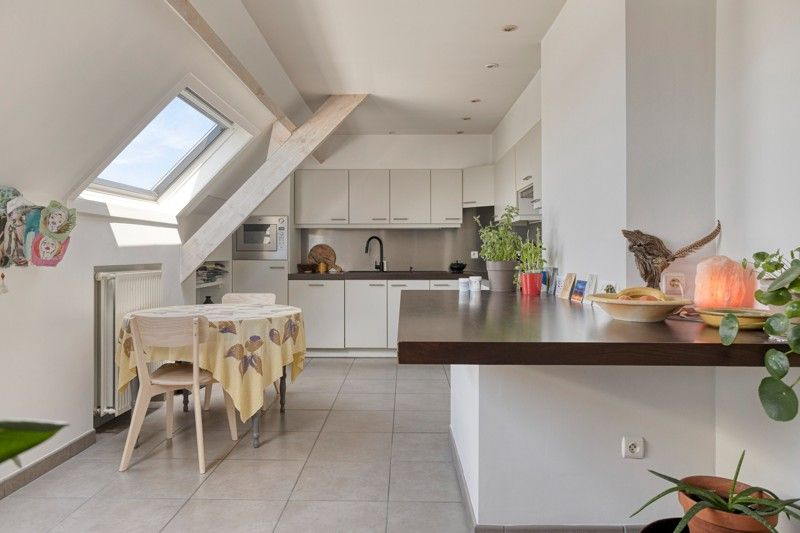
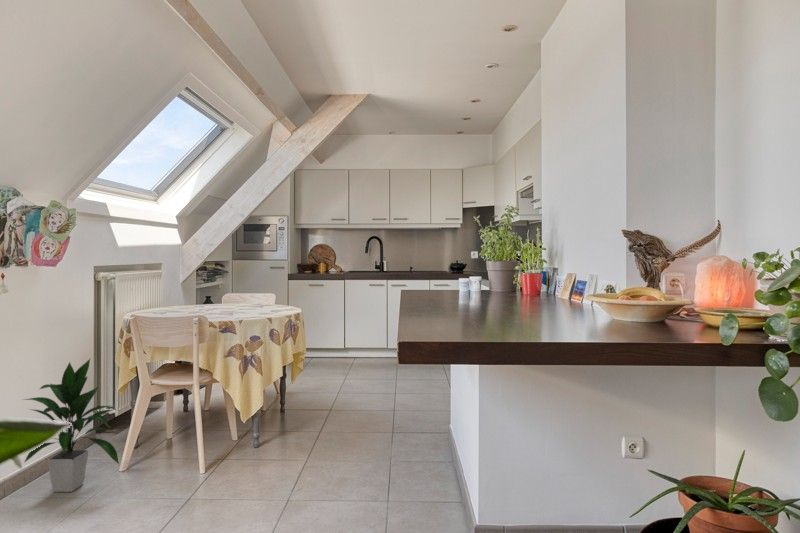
+ indoor plant [21,358,120,493]
